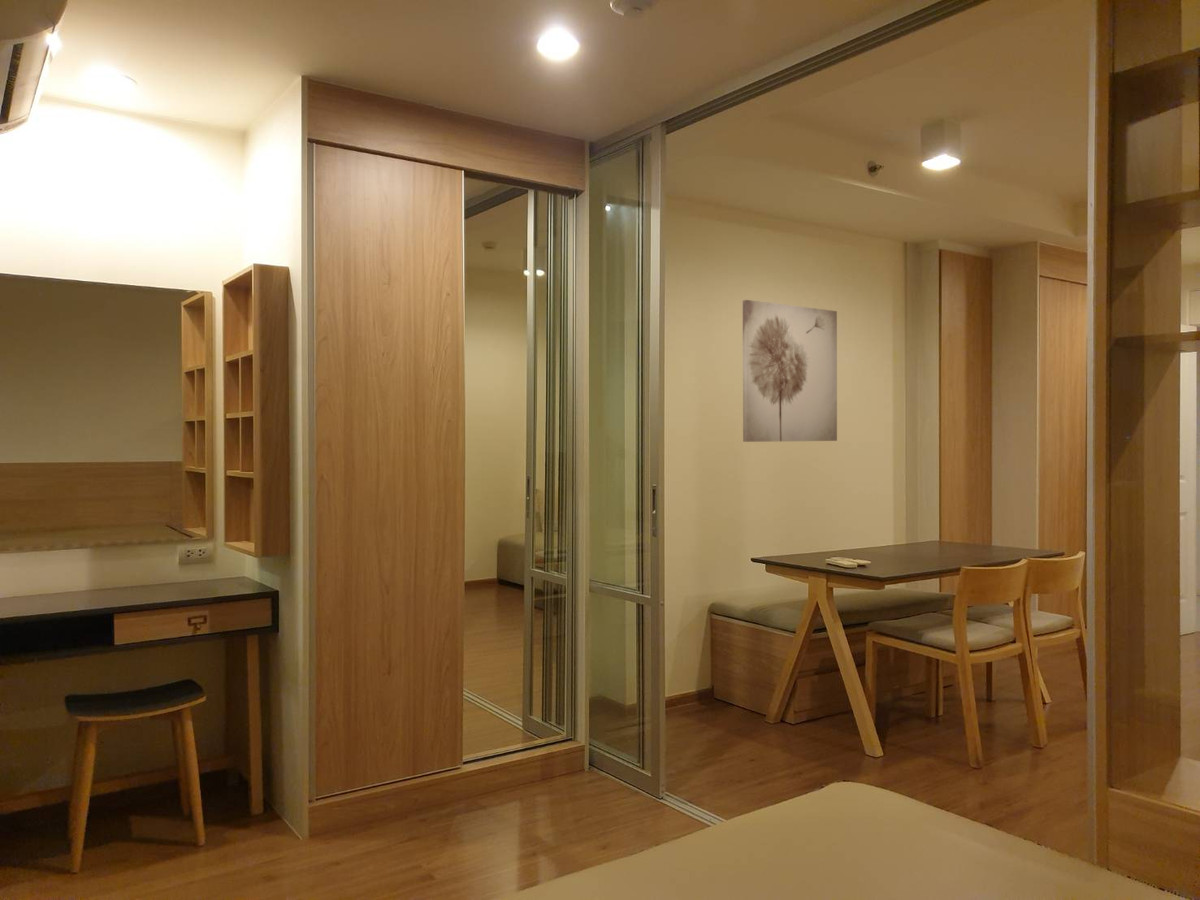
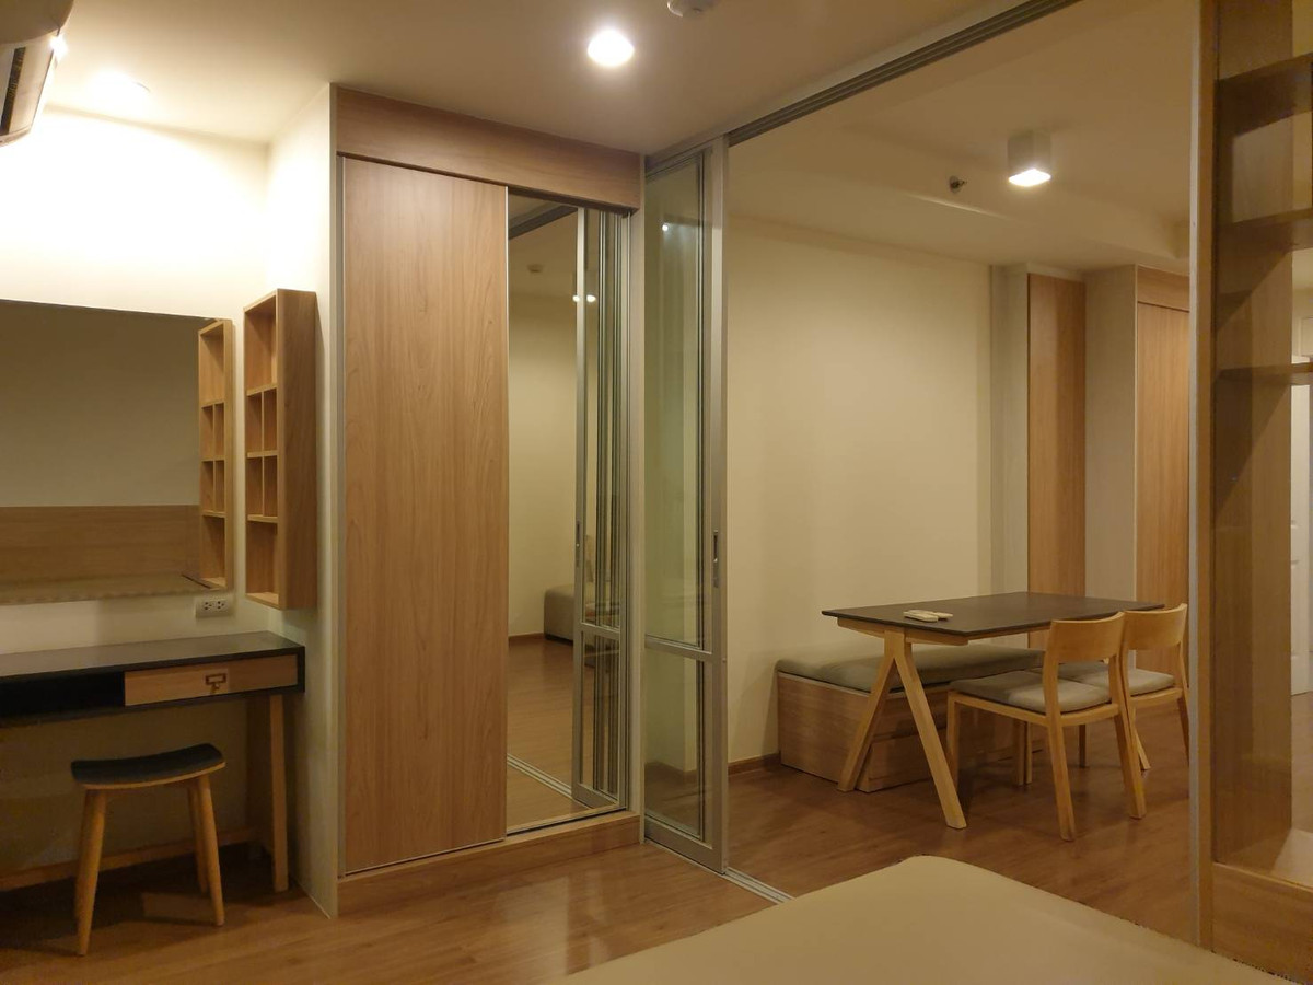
- wall art [742,299,838,443]
